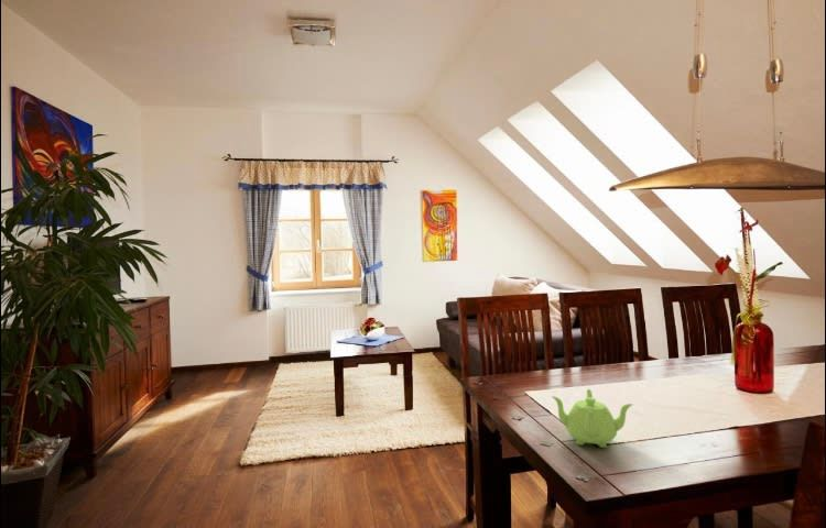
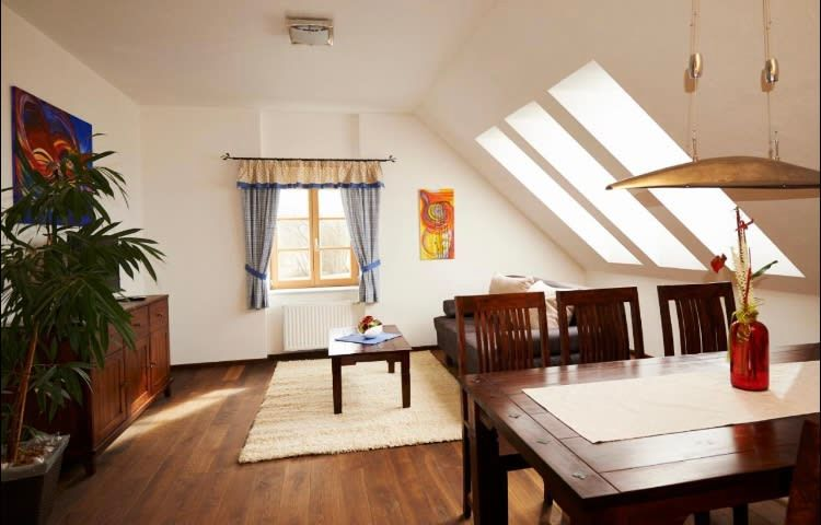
- teapot [551,388,634,449]
